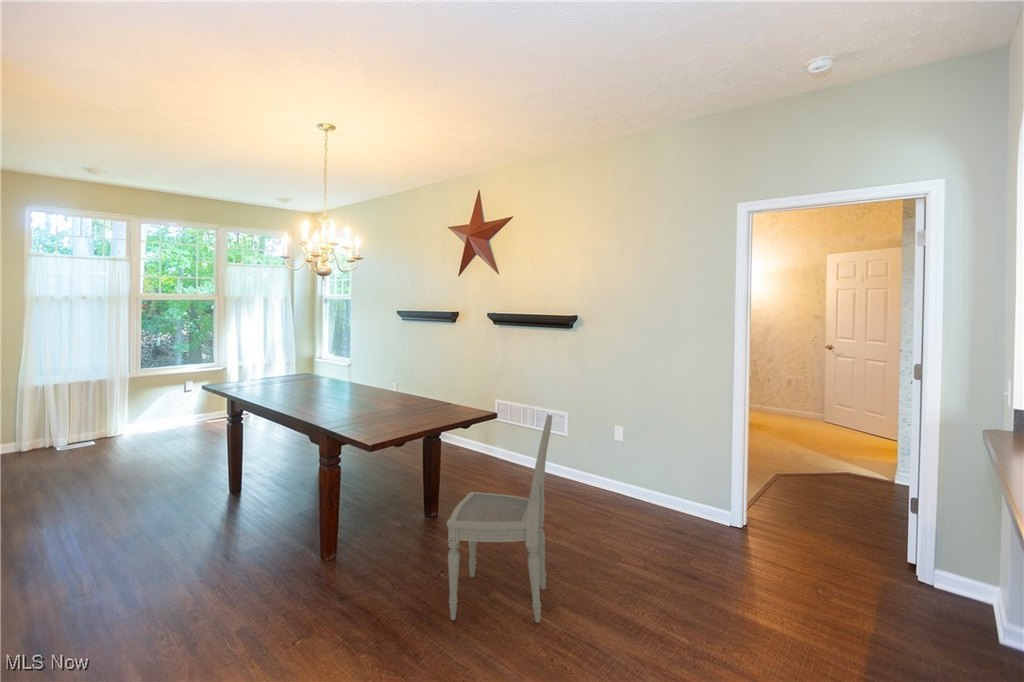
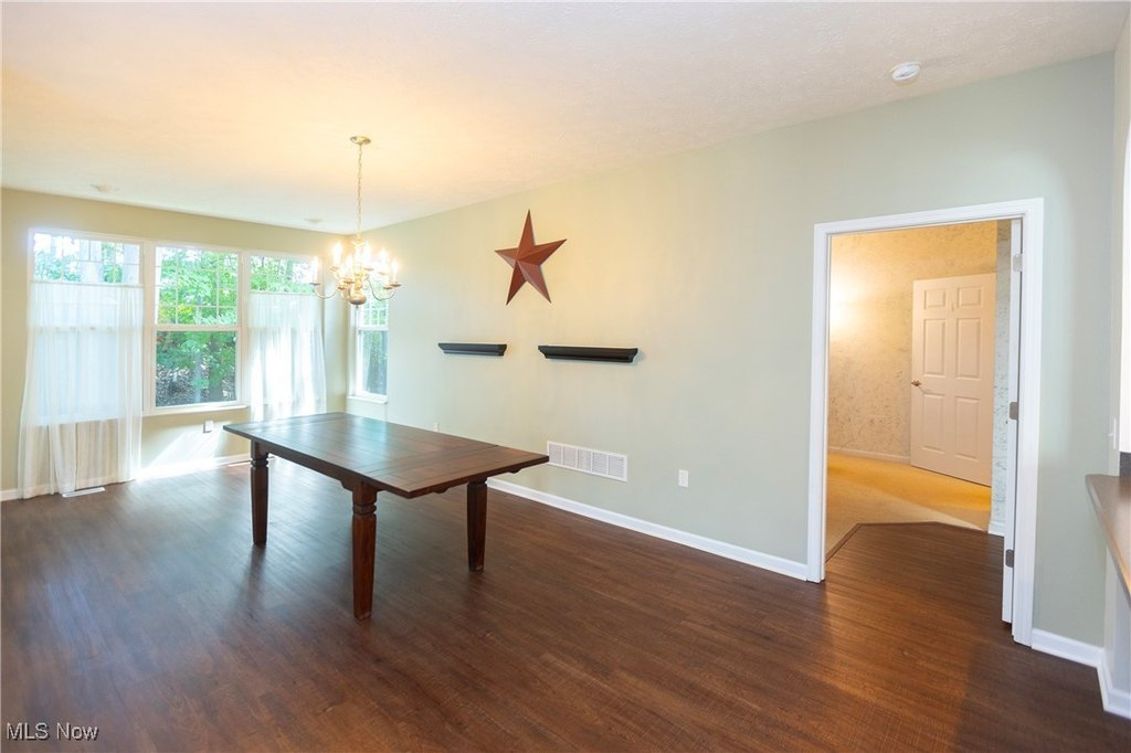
- dining chair [446,413,553,624]
